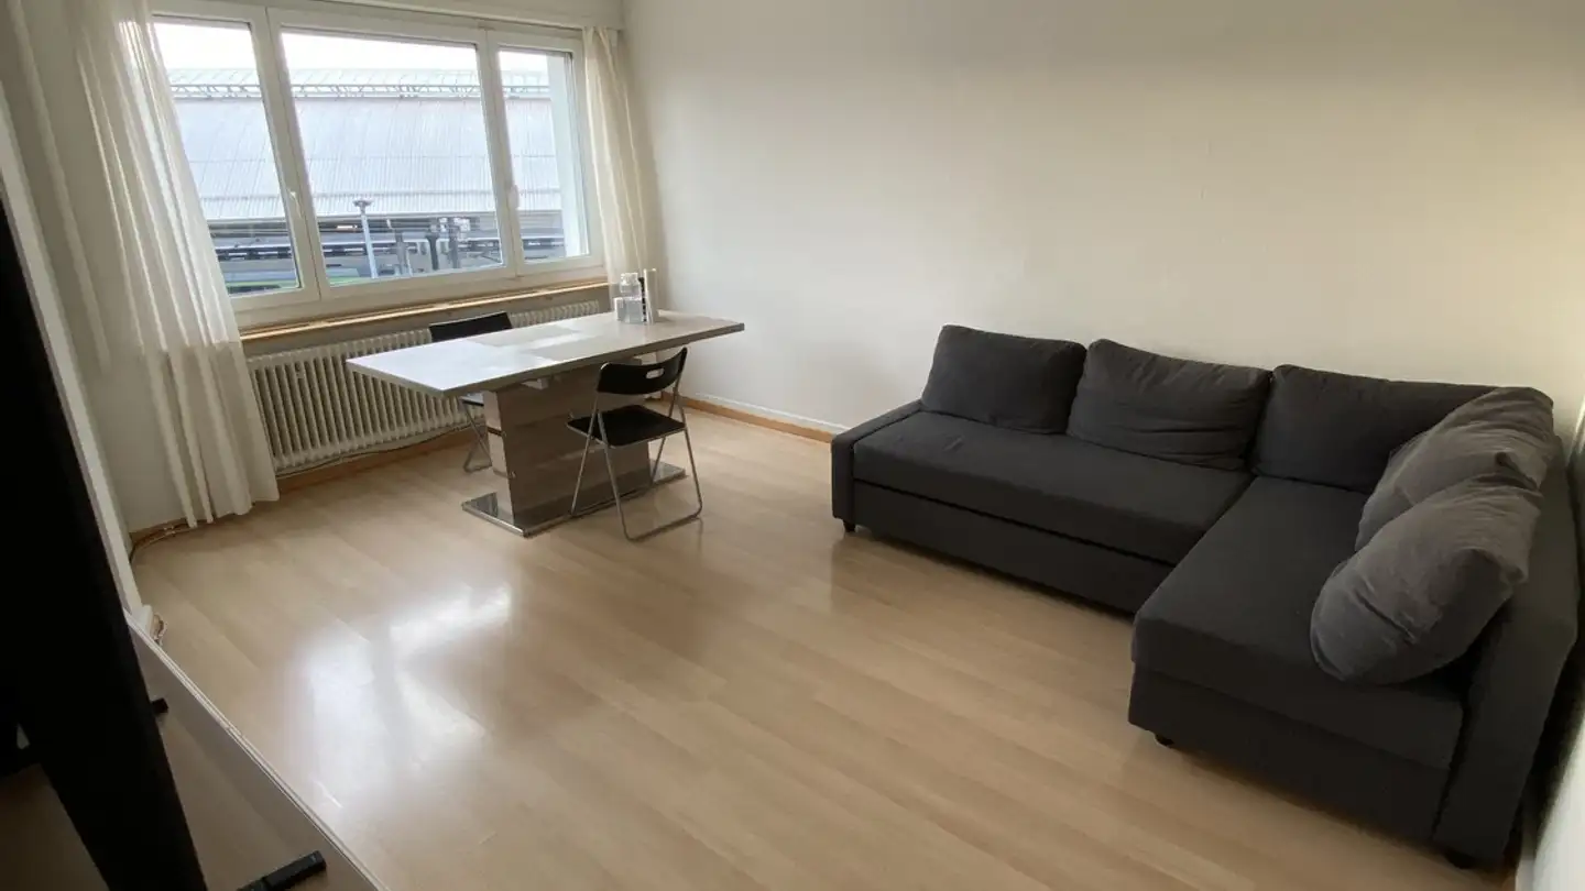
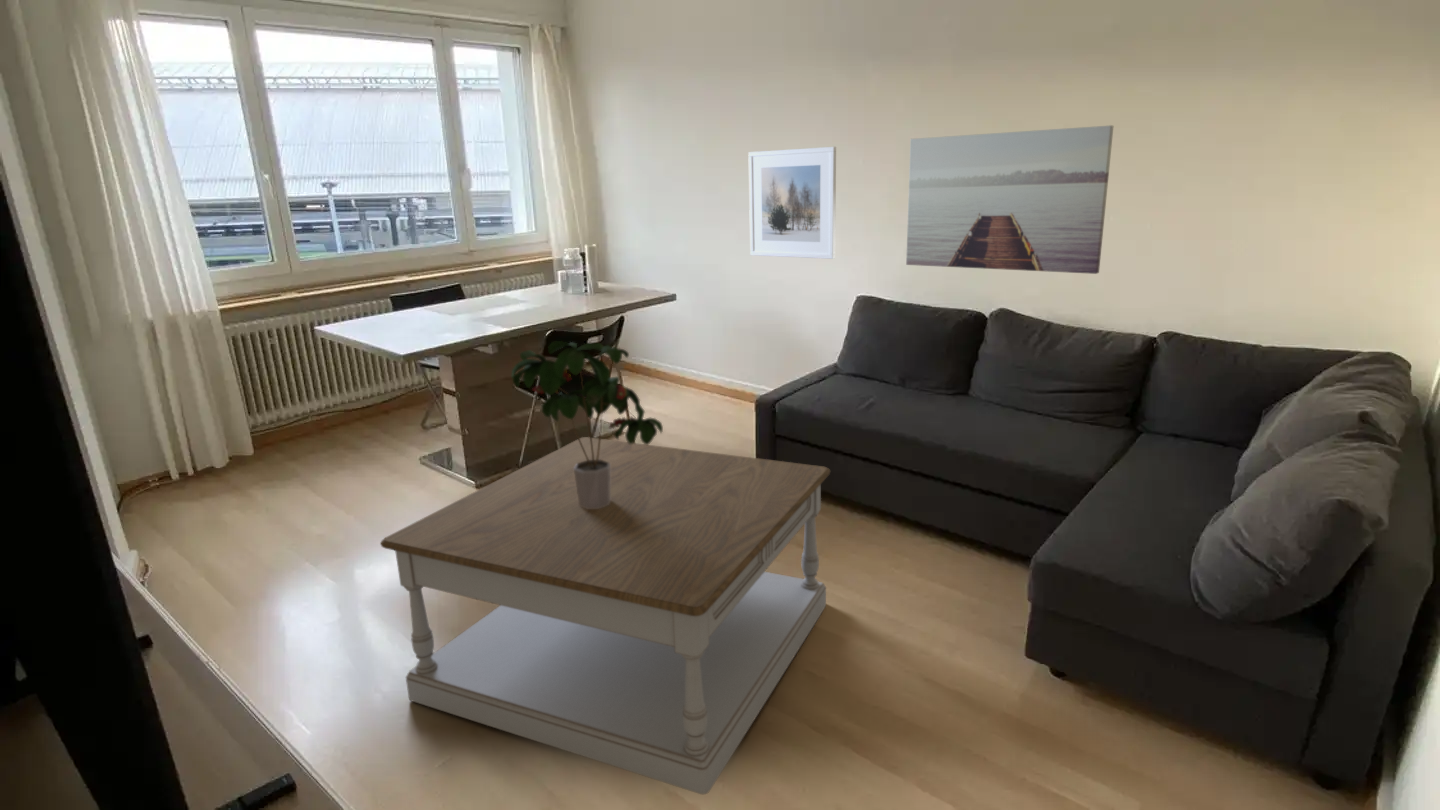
+ potted plant [511,340,664,509]
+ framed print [747,146,837,260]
+ wall art [905,124,1114,275]
+ coffee table [379,436,831,795]
